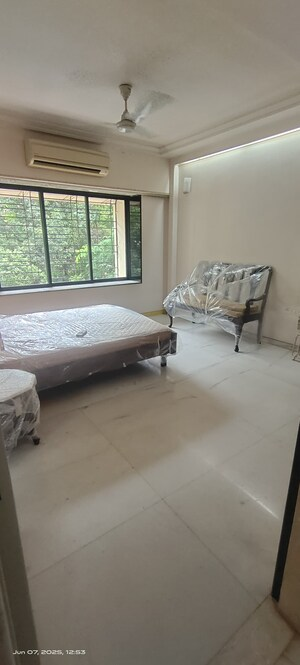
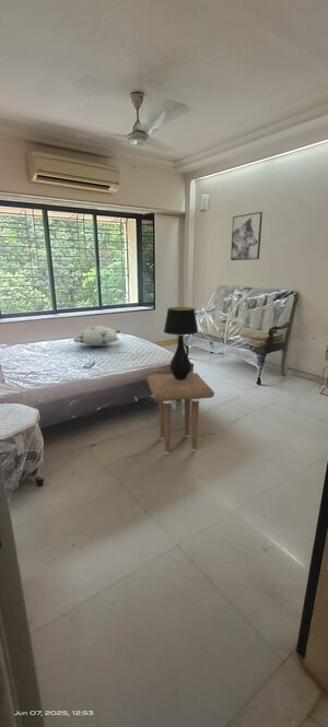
+ decorative pillow [72,325,121,348]
+ wall art [230,211,263,261]
+ side table [145,372,215,455]
+ table lamp [163,306,199,379]
